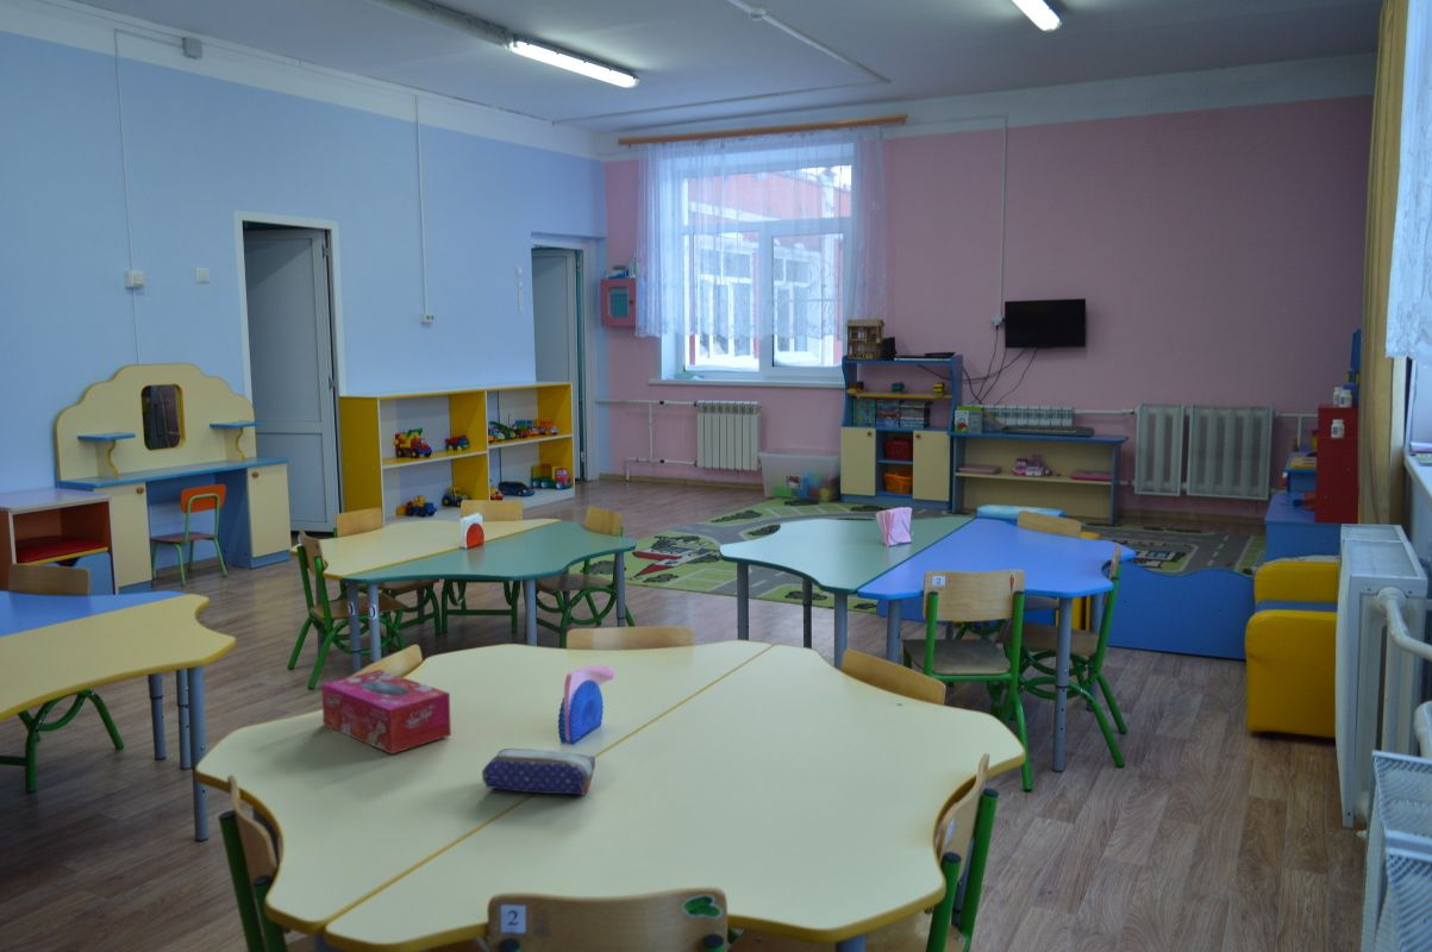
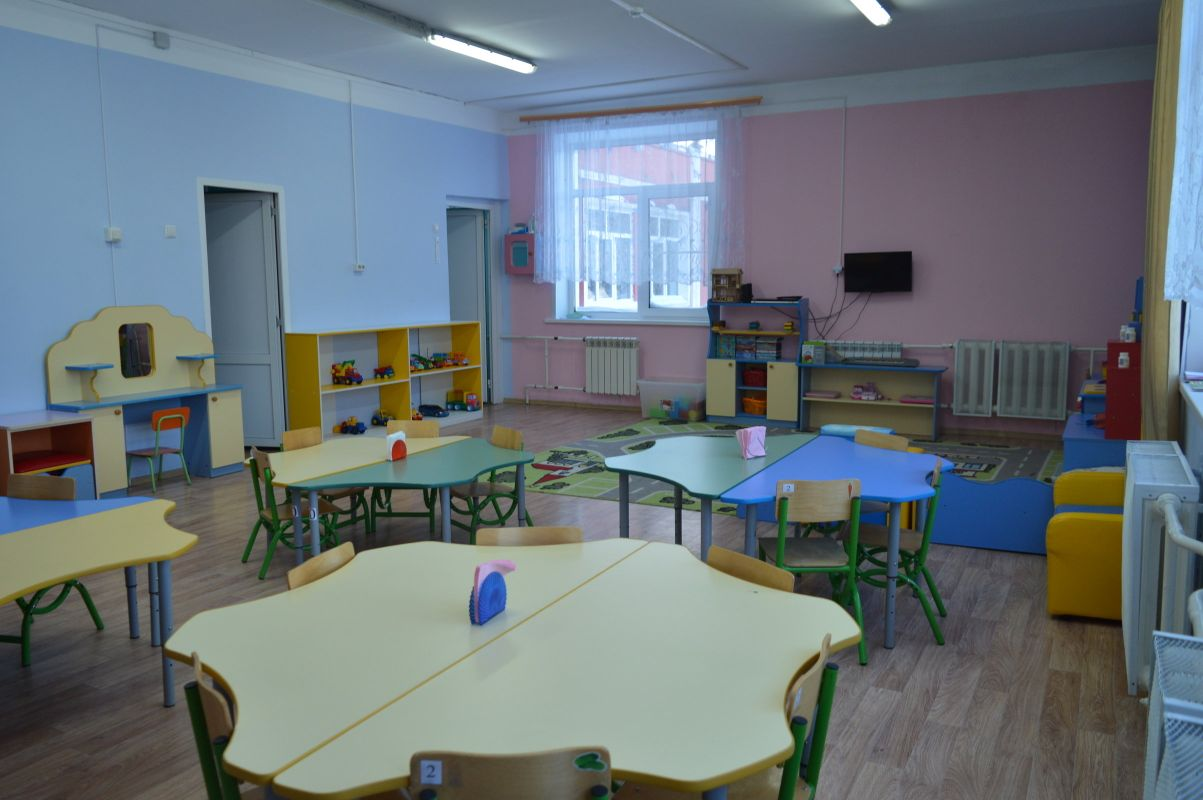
- pencil case [481,747,596,796]
- tissue box [320,669,452,756]
